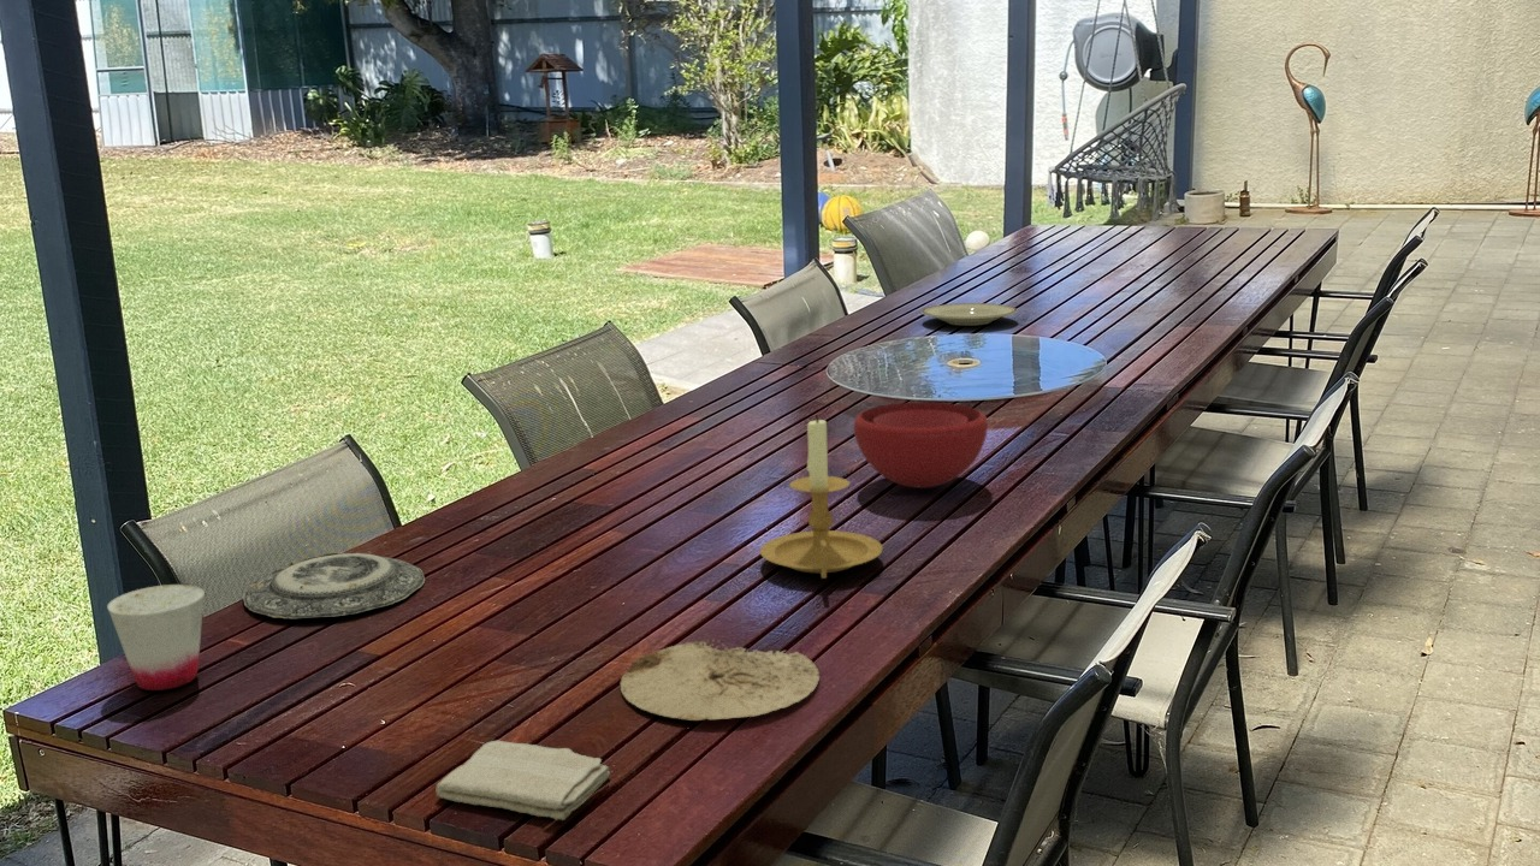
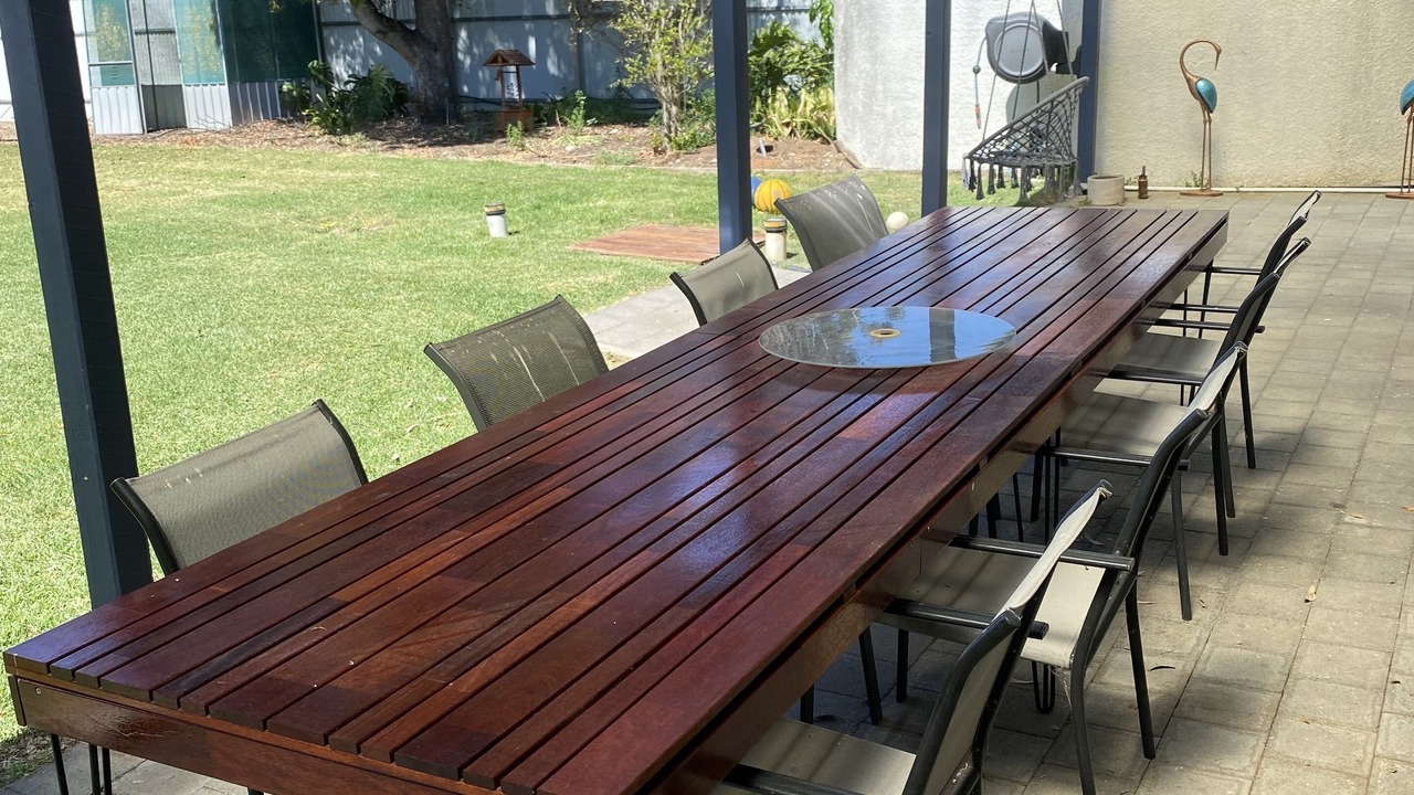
- washcloth [434,740,611,821]
- bowl [852,402,989,490]
- cup [106,583,206,692]
- candle holder [759,414,884,580]
- plate [920,302,1018,327]
- plate [620,639,821,722]
- plate [242,552,426,619]
